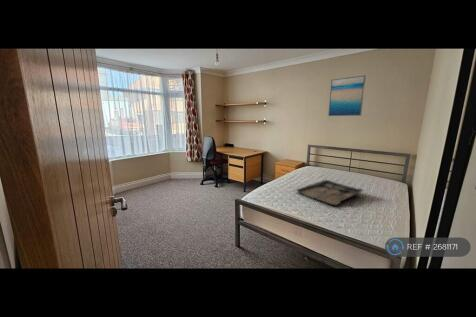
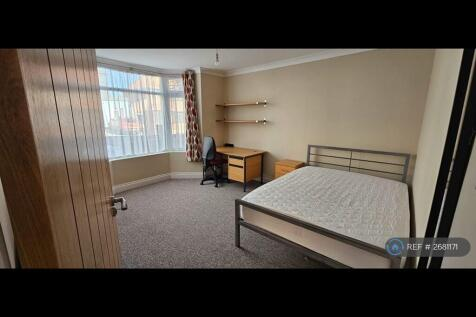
- wall art [327,74,367,117]
- tray [295,179,364,206]
